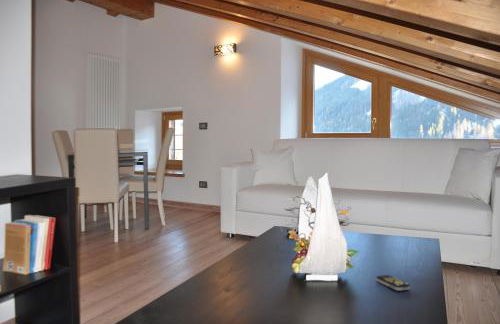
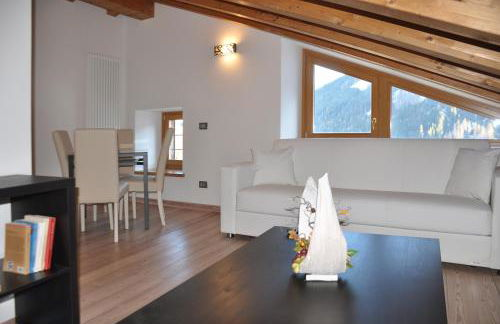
- remote control [375,274,411,292]
